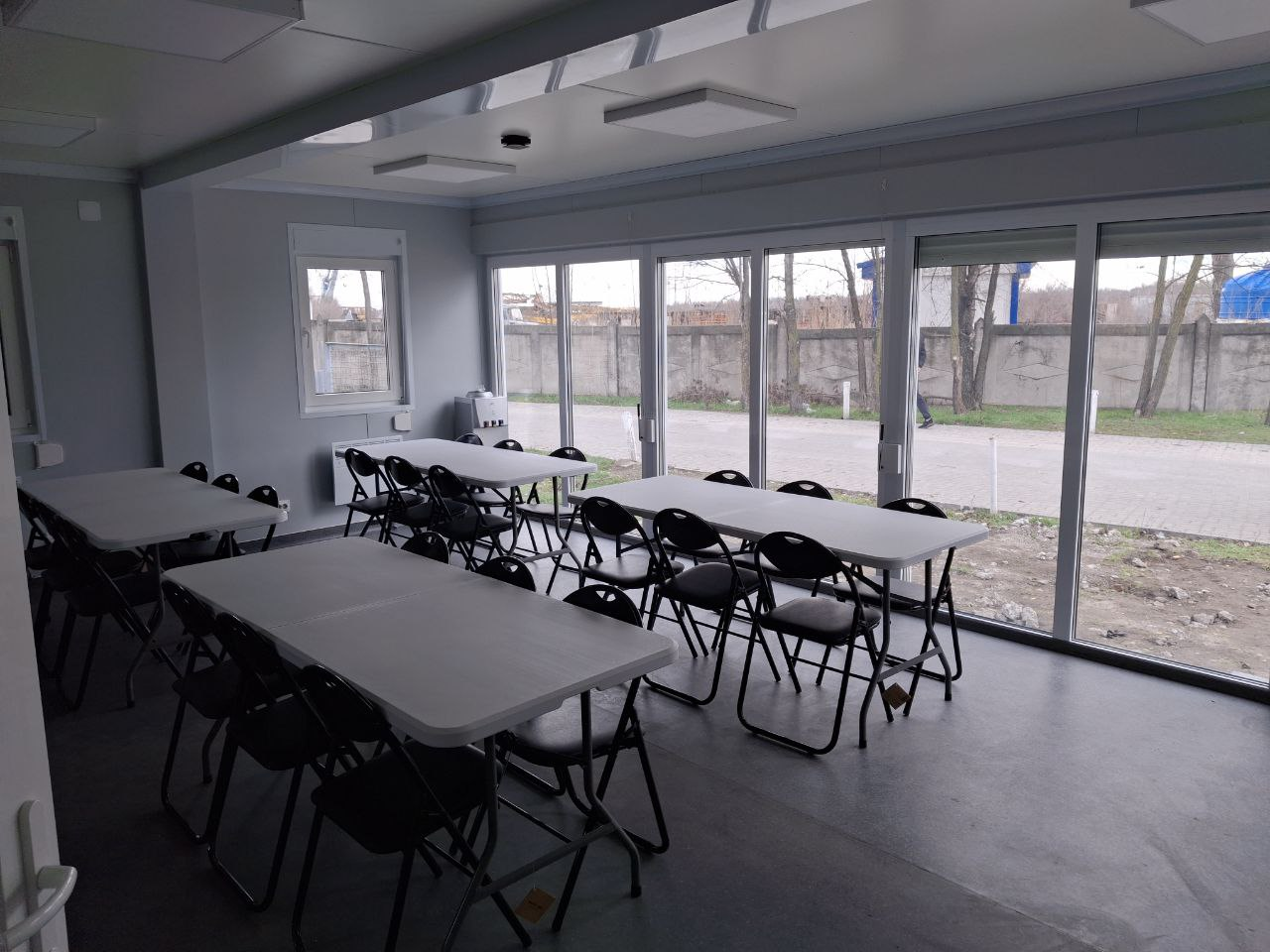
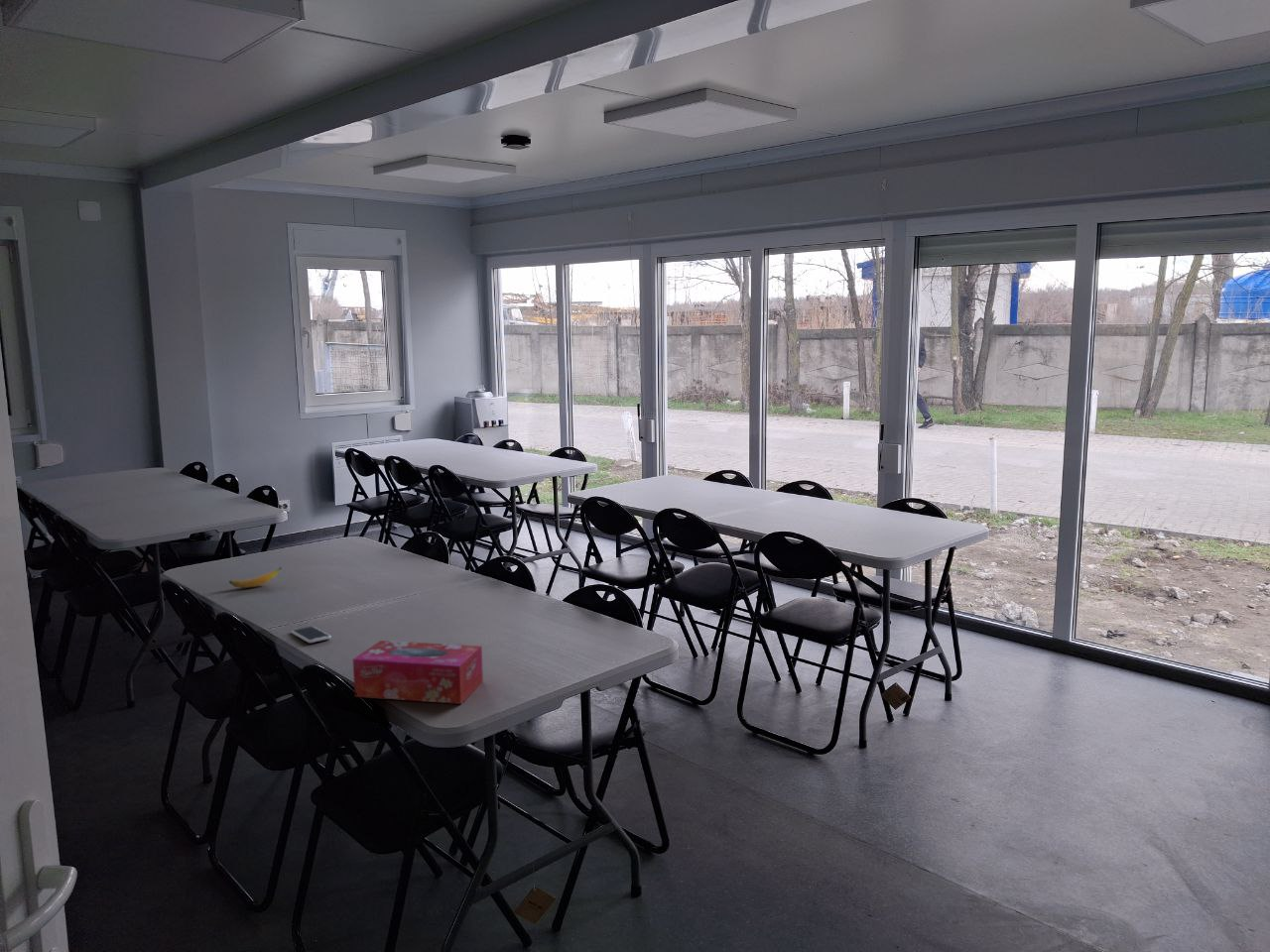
+ smartphone [291,626,331,644]
+ tissue box [352,640,484,705]
+ banana [228,566,283,589]
